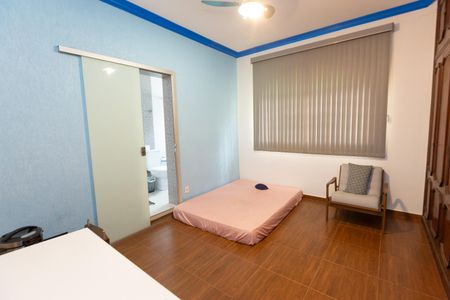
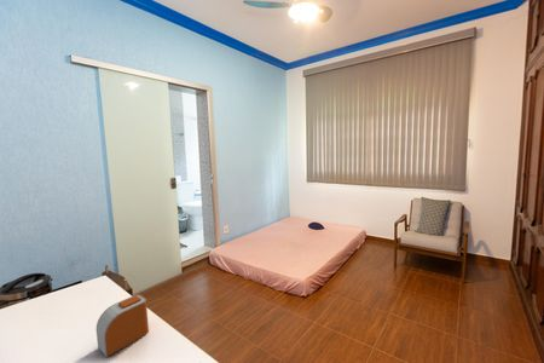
+ alarm clock [96,294,150,358]
